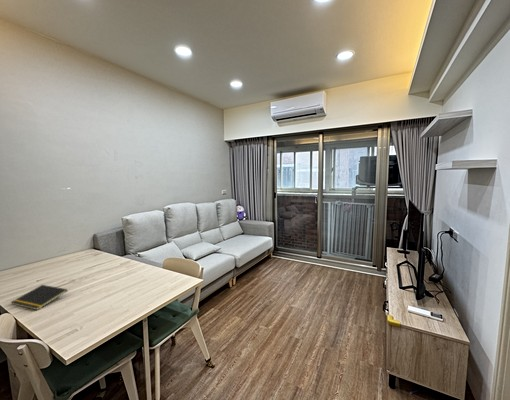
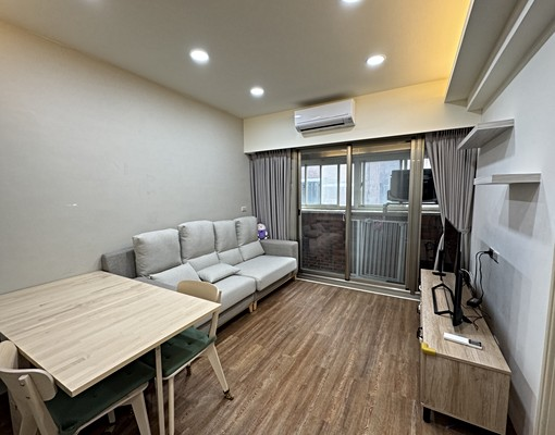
- notepad [10,284,69,311]
